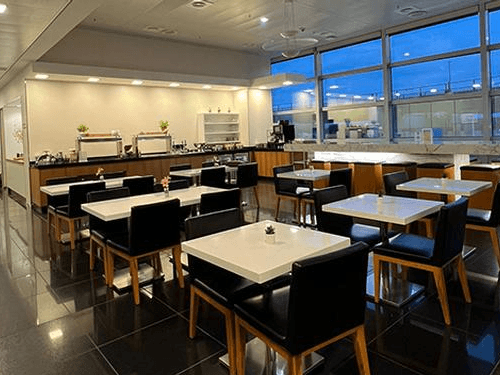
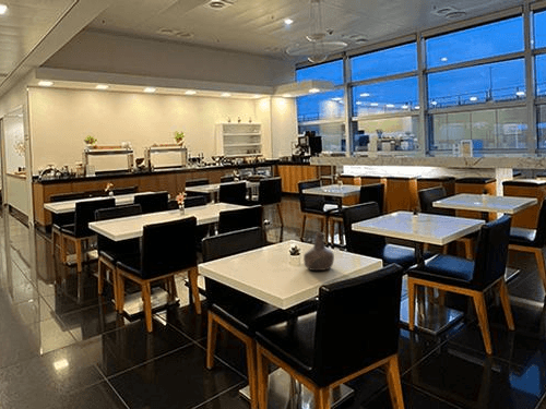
+ bottle [302,231,335,272]
